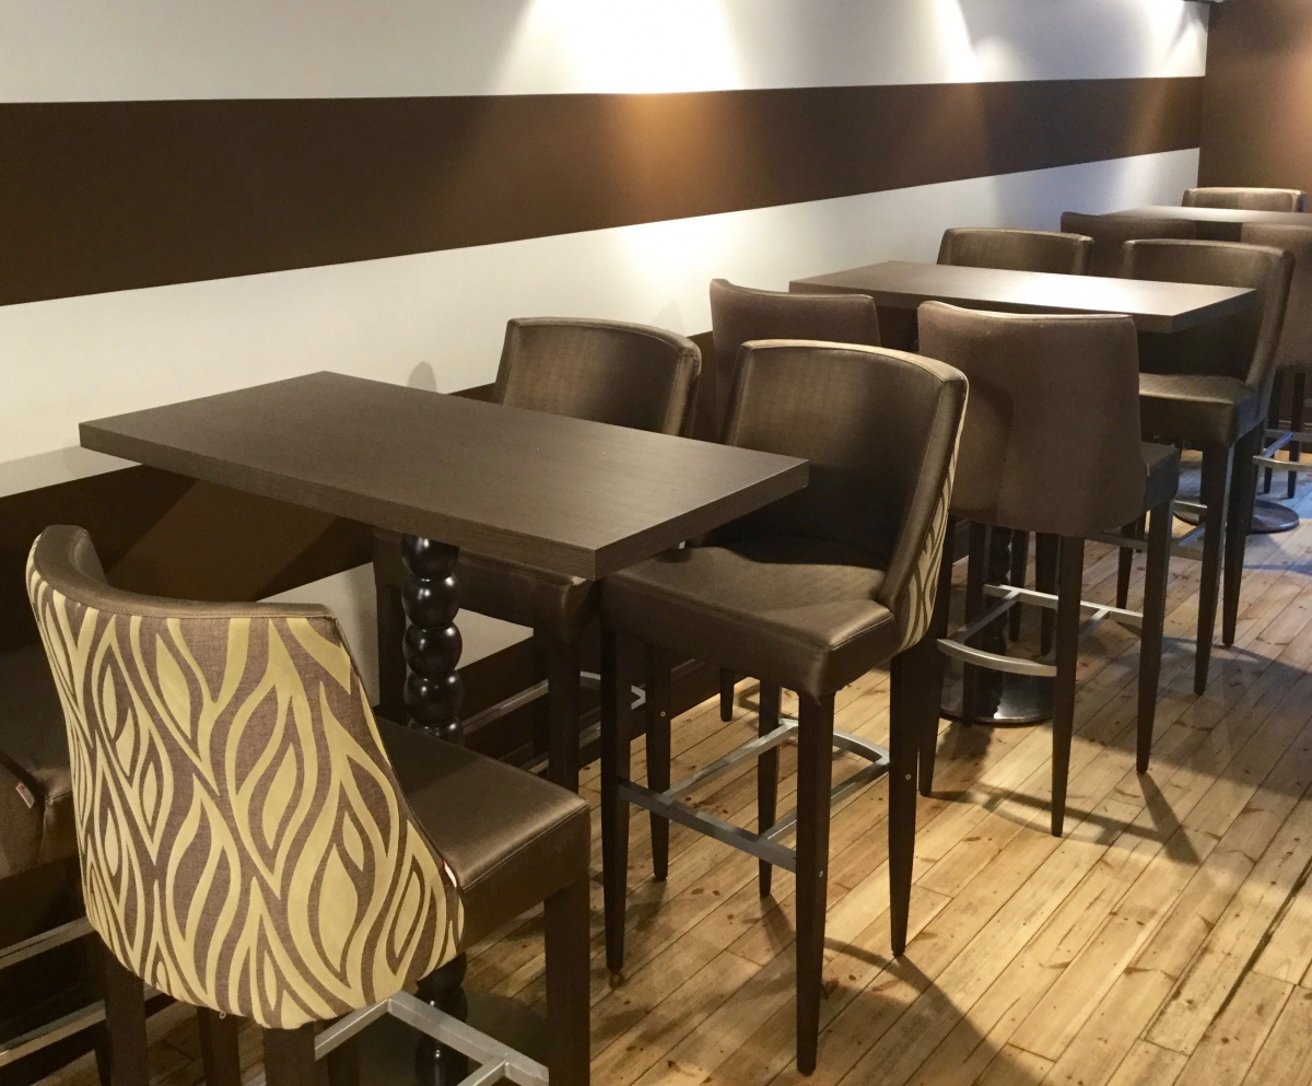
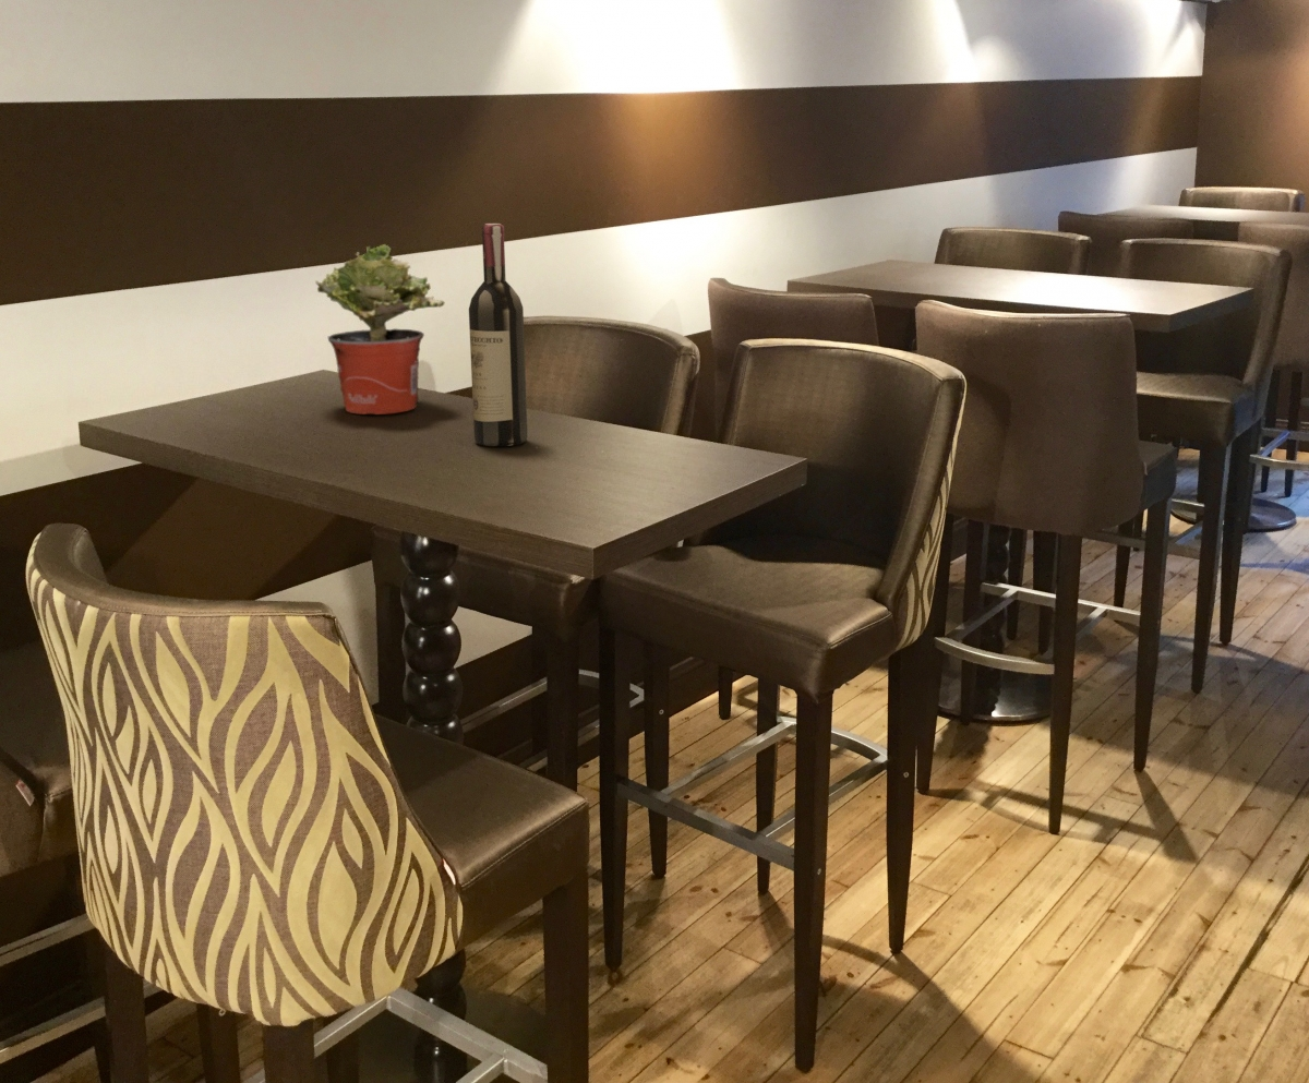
+ wine bottle [468,222,528,447]
+ potted plant [314,243,445,416]
